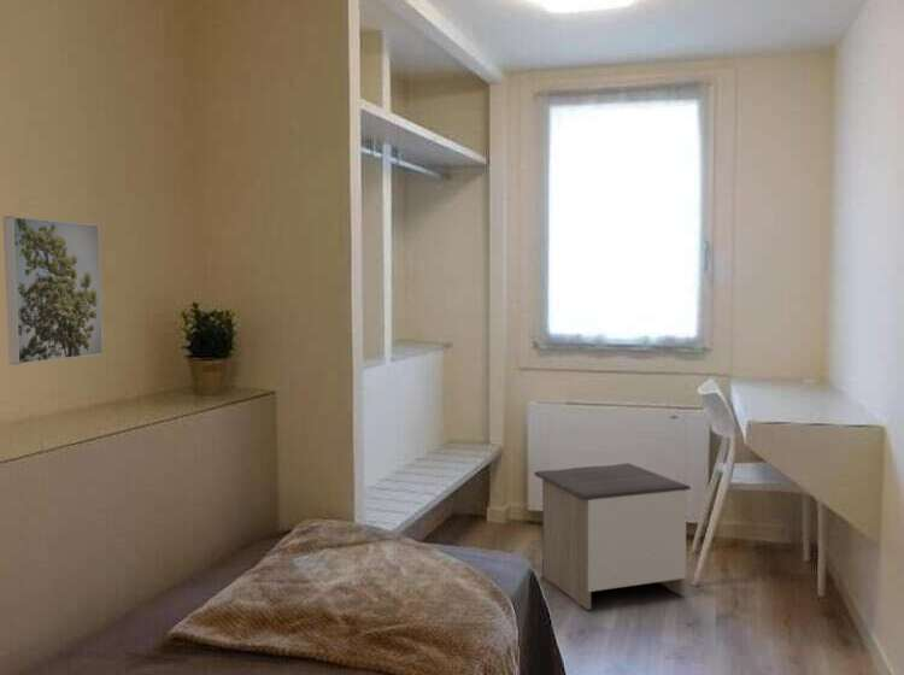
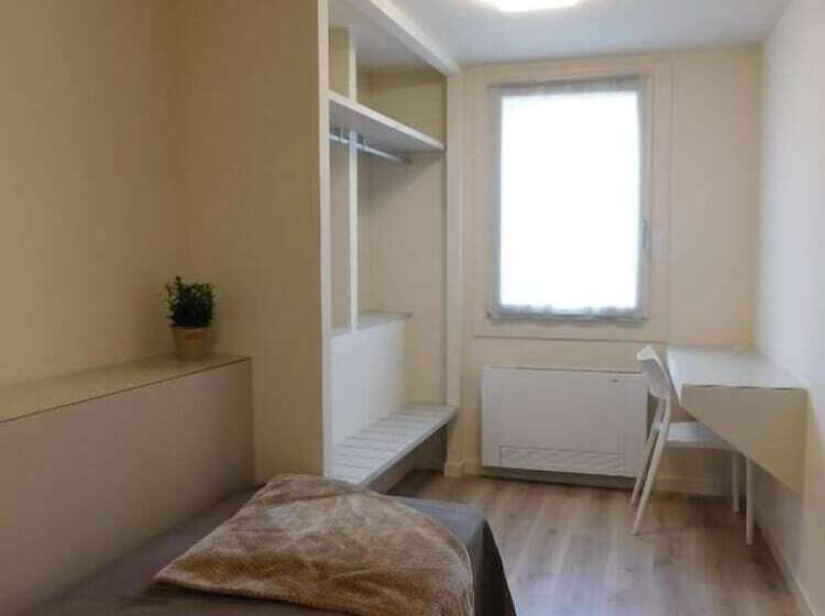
- nightstand [533,462,692,611]
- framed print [2,215,105,365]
